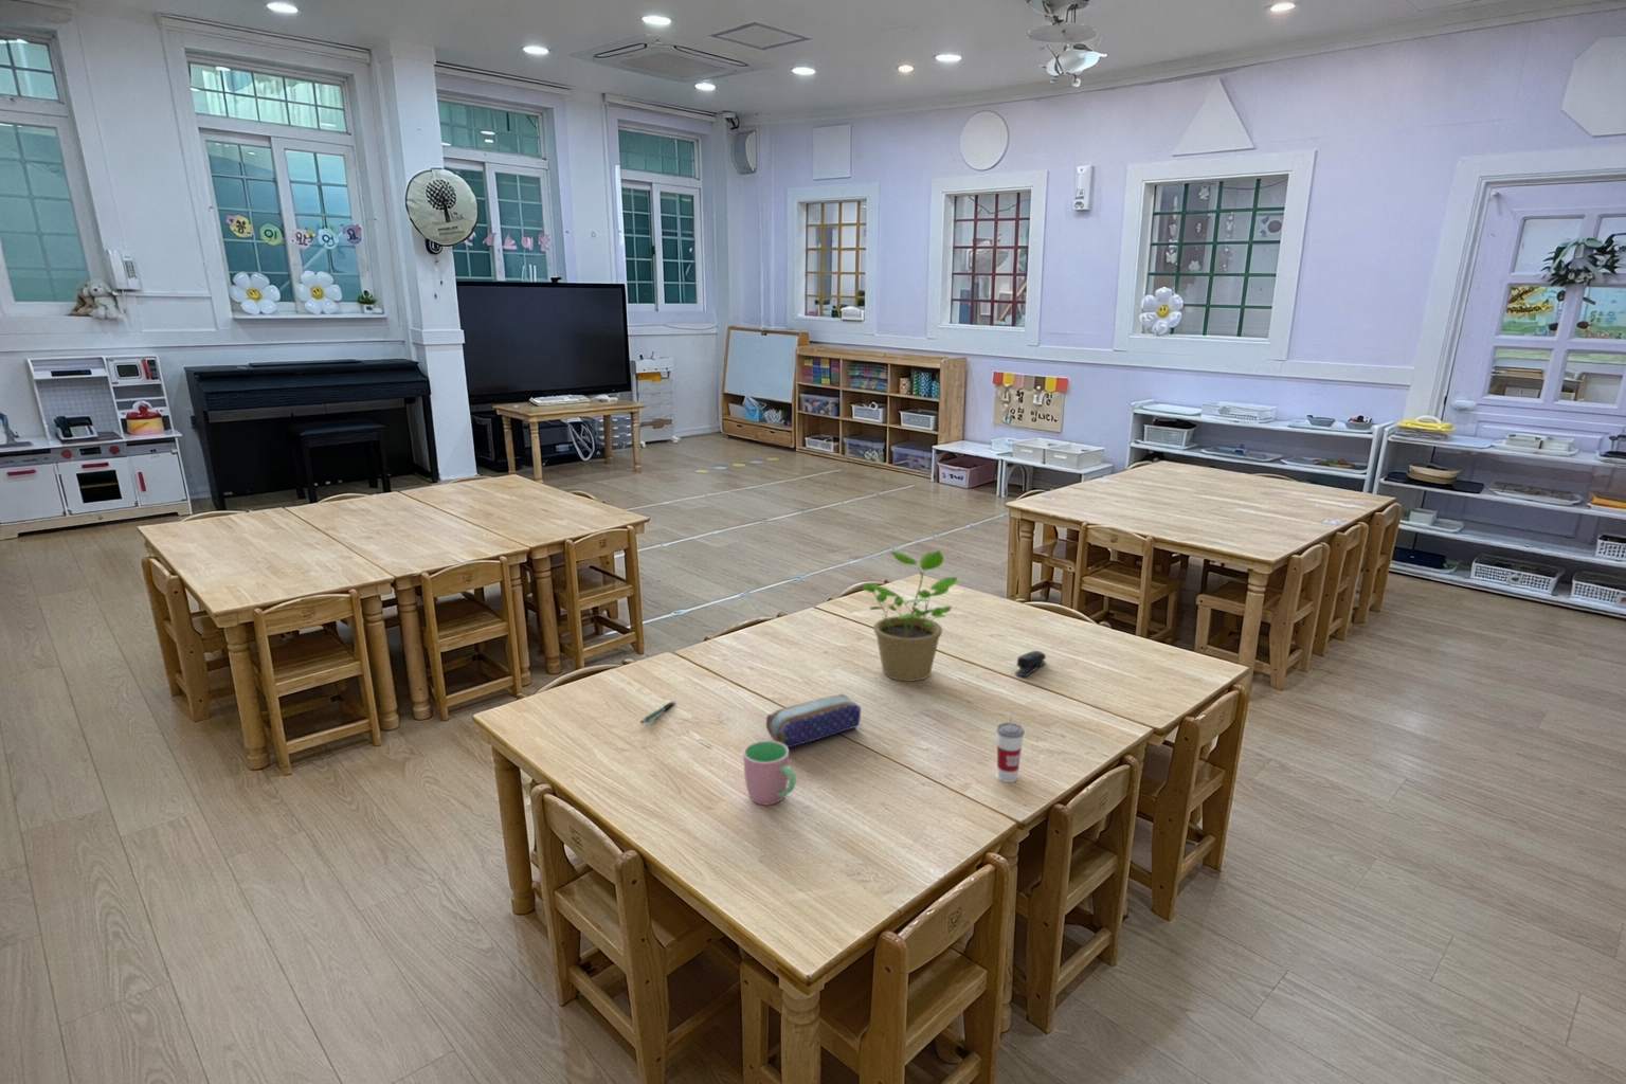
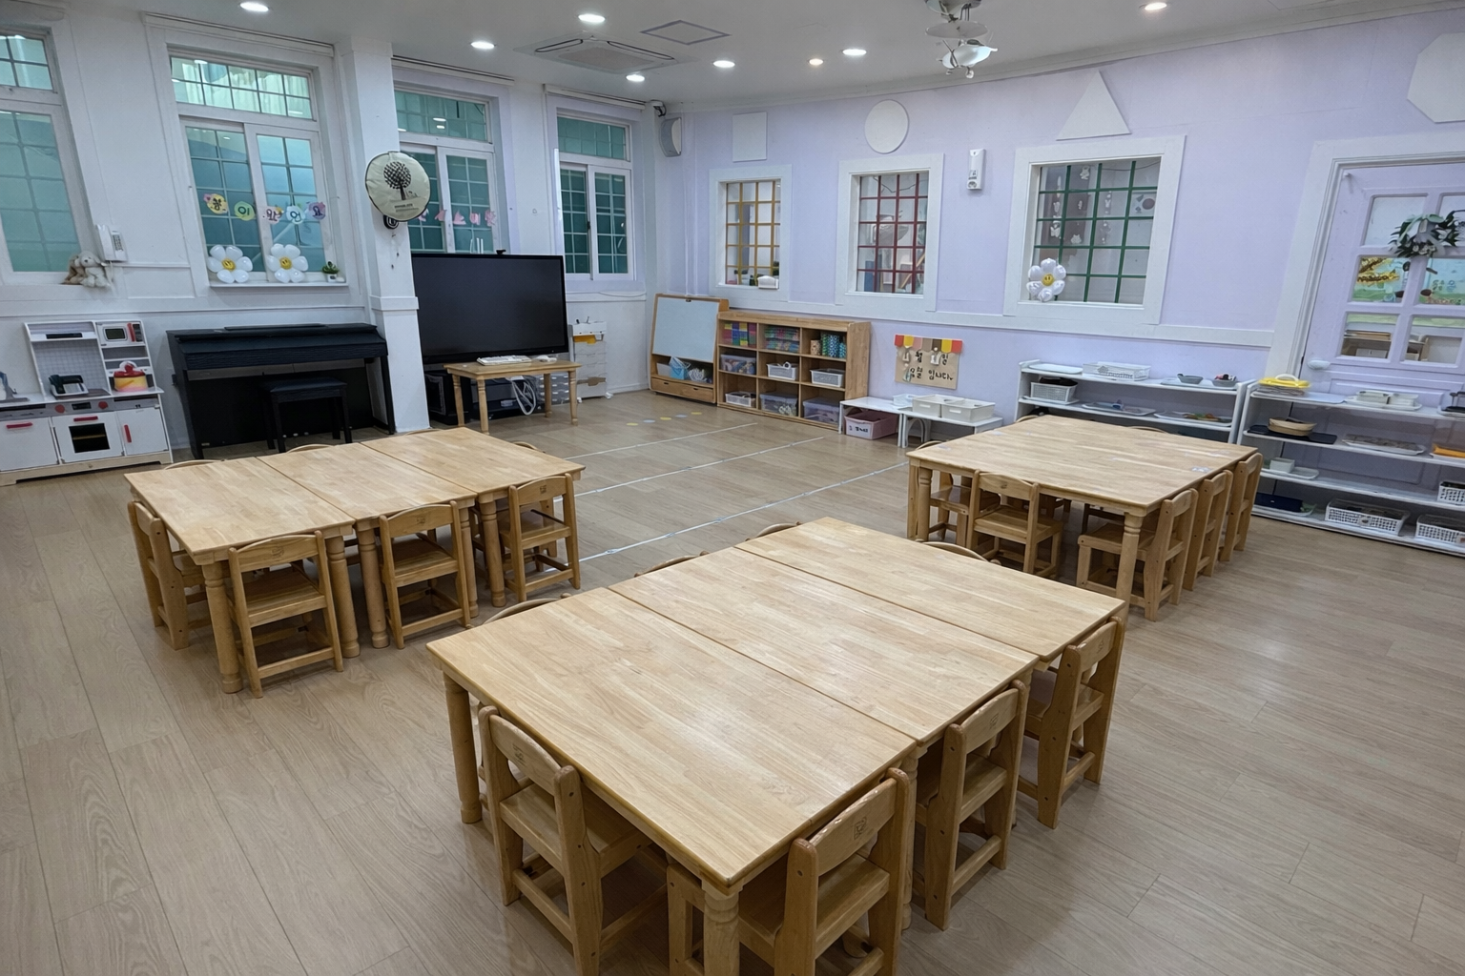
- pencil case [766,692,861,749]
- pen [639,699,676,725]
- stapler [1014,650,1046,678]
- cup [996,708,1025,784]
- cup [742,740,797,807]
- potted plant [859,549,959,682]
